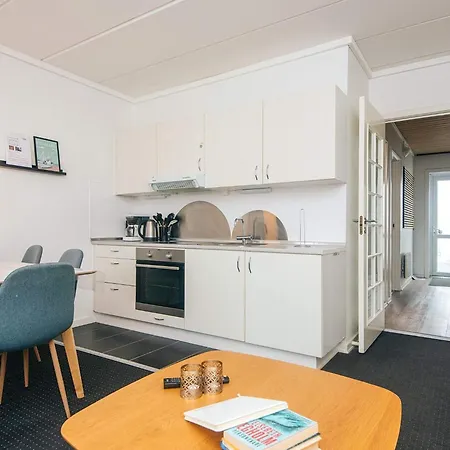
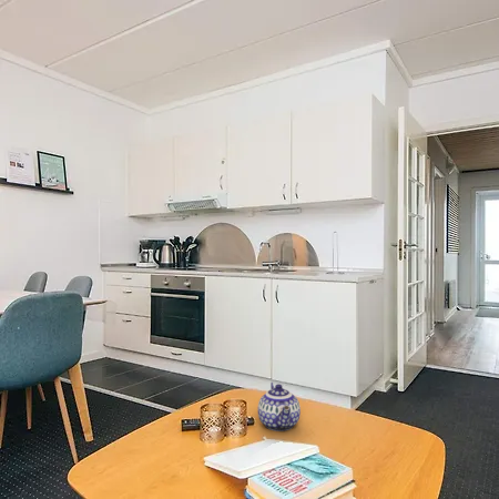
+ teapot [257,381,302,432]
